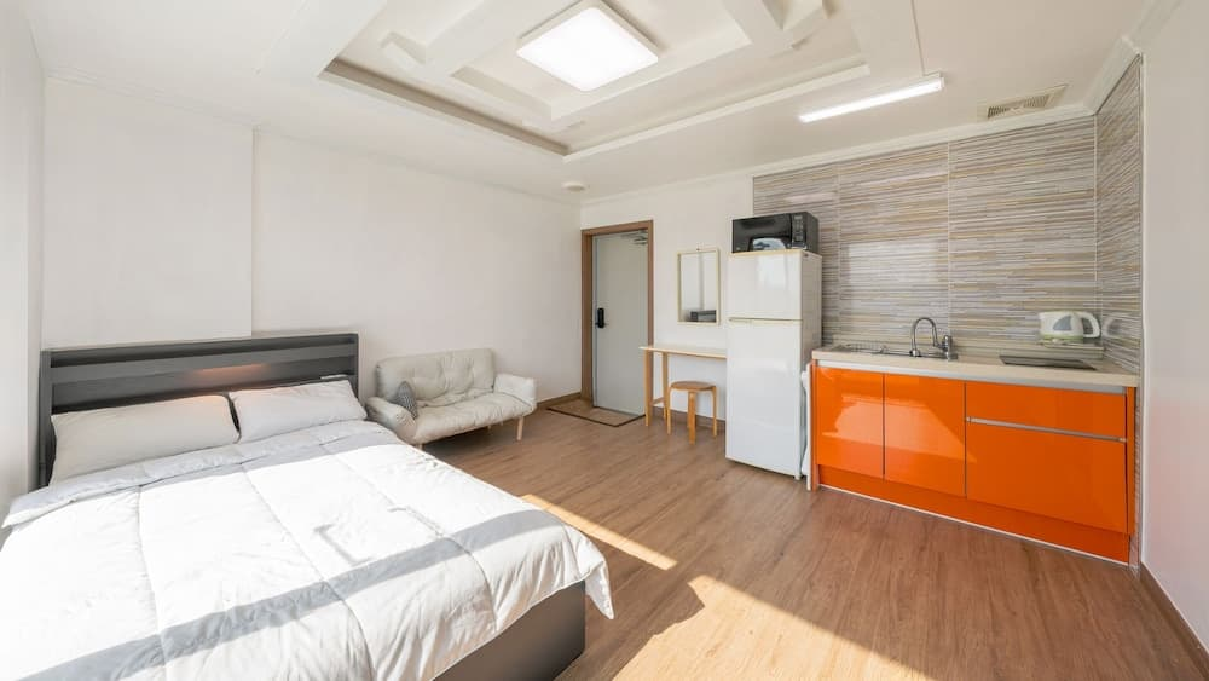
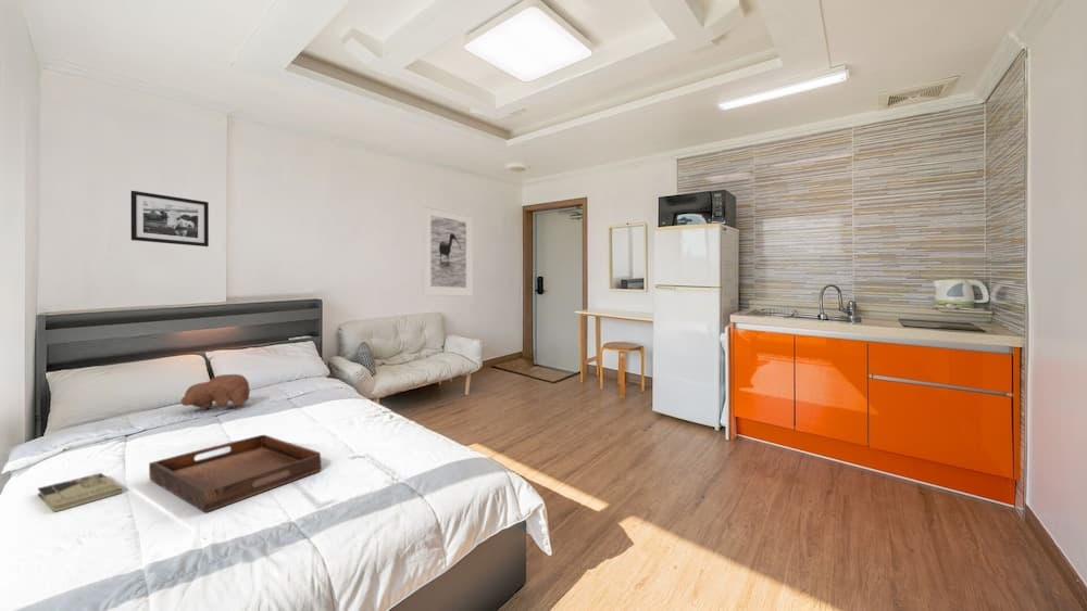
+ book [37,472,123,513]
+ serving tray [148,434,322,513]
+ teddy bear [179,373,251,410]
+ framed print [421,203,474,297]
+ picture frame [130,190,210,247]
